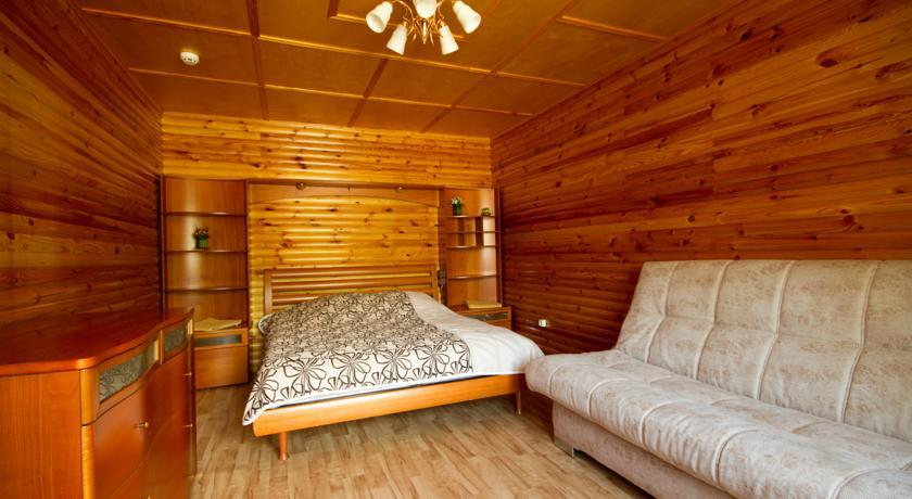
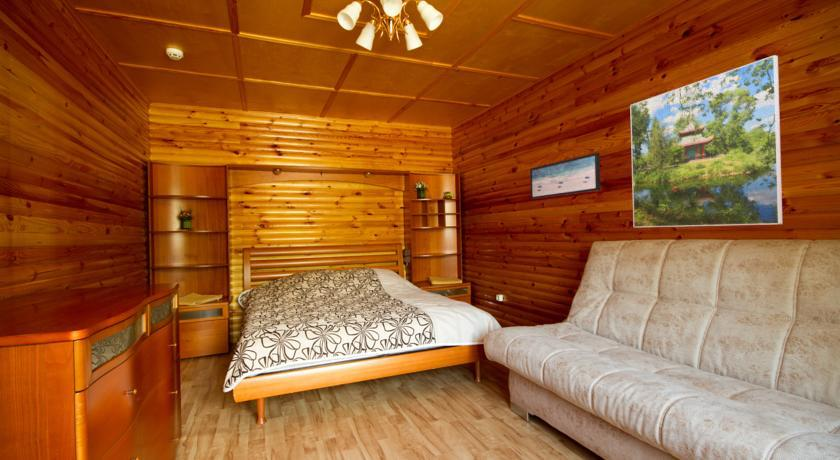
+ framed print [629,54,783,228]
+ wall art [529,152,602,200]
